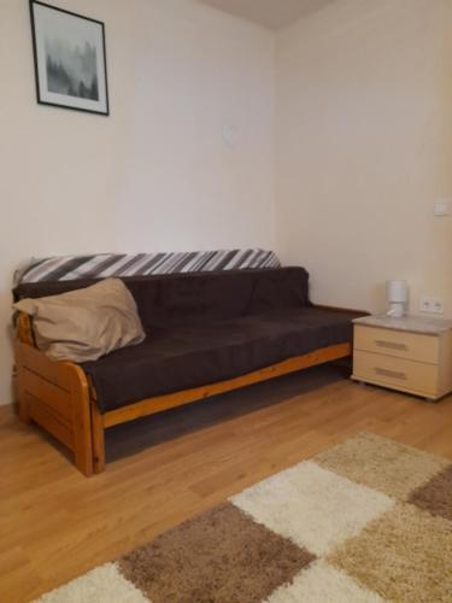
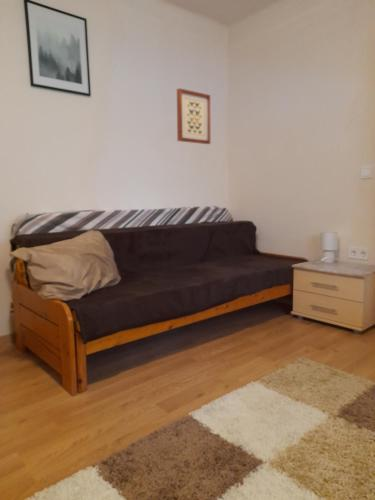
+ wall art [176,87,211,145]
